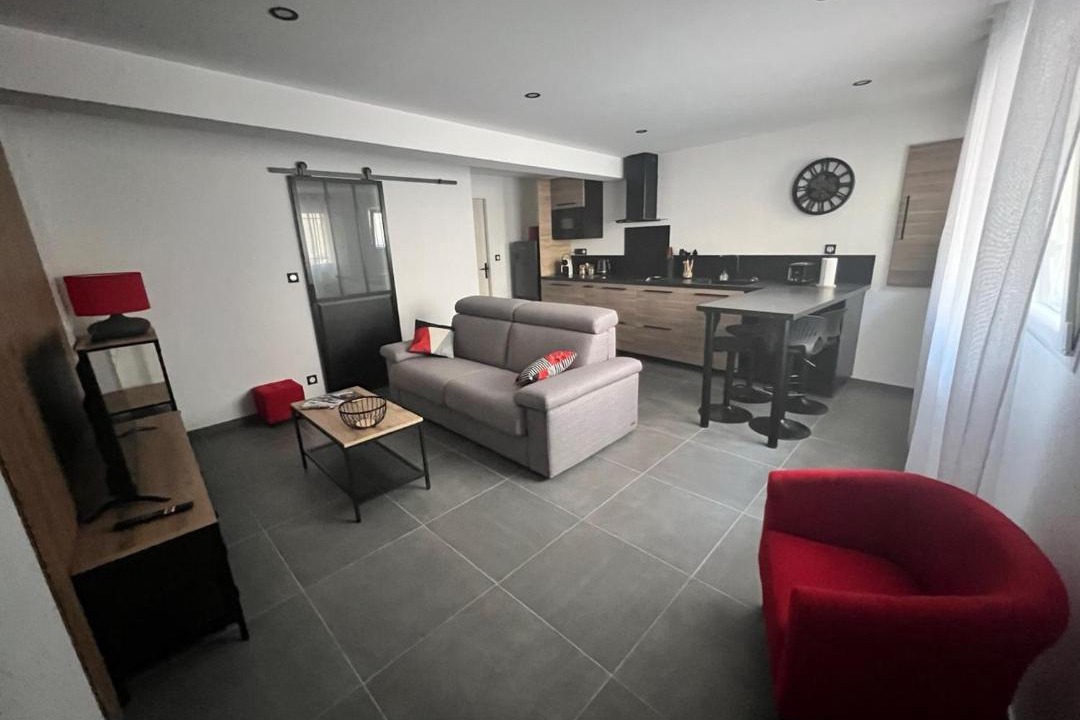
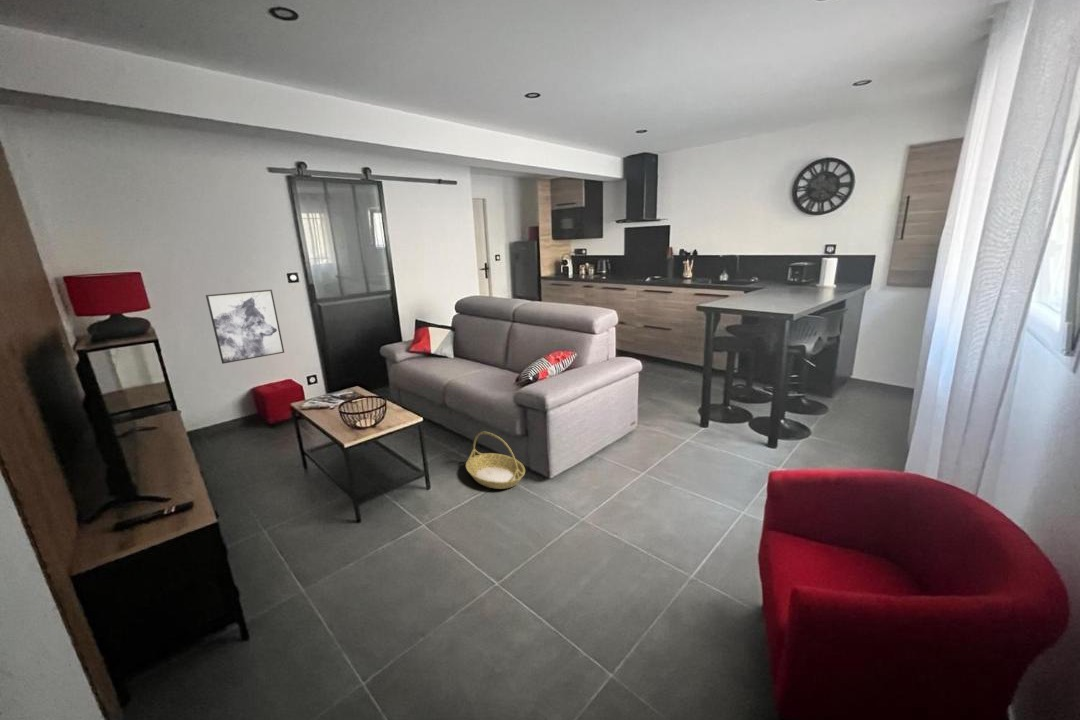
+ wall art [205,289,285,365]
+ basket [465,431,526,490]
